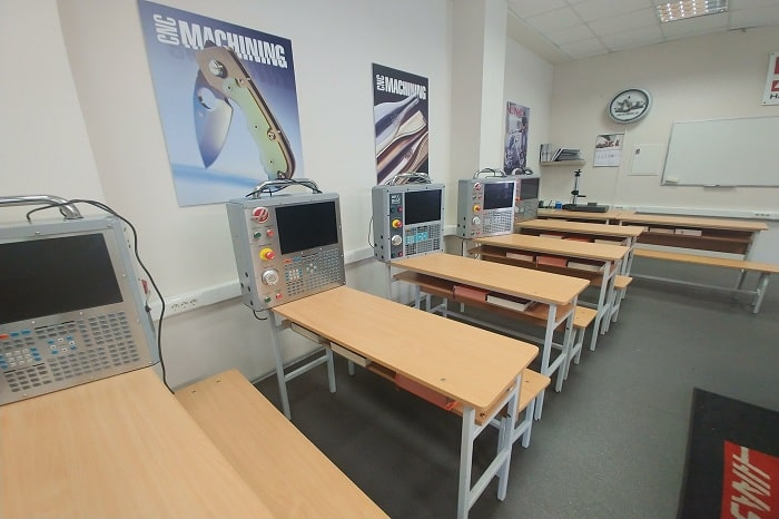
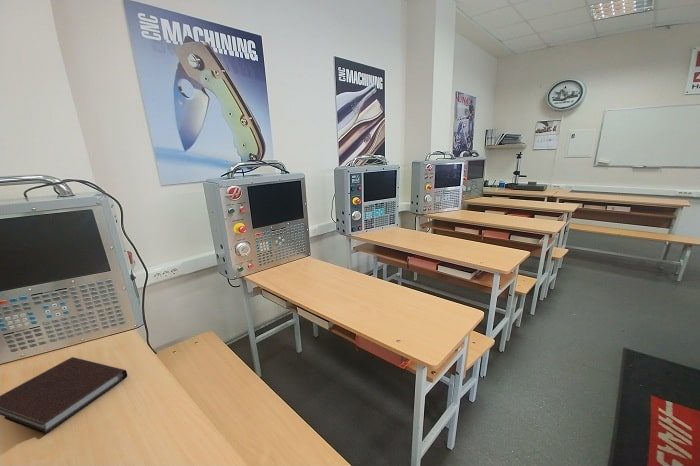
+ notebook [0,356,128,435]
